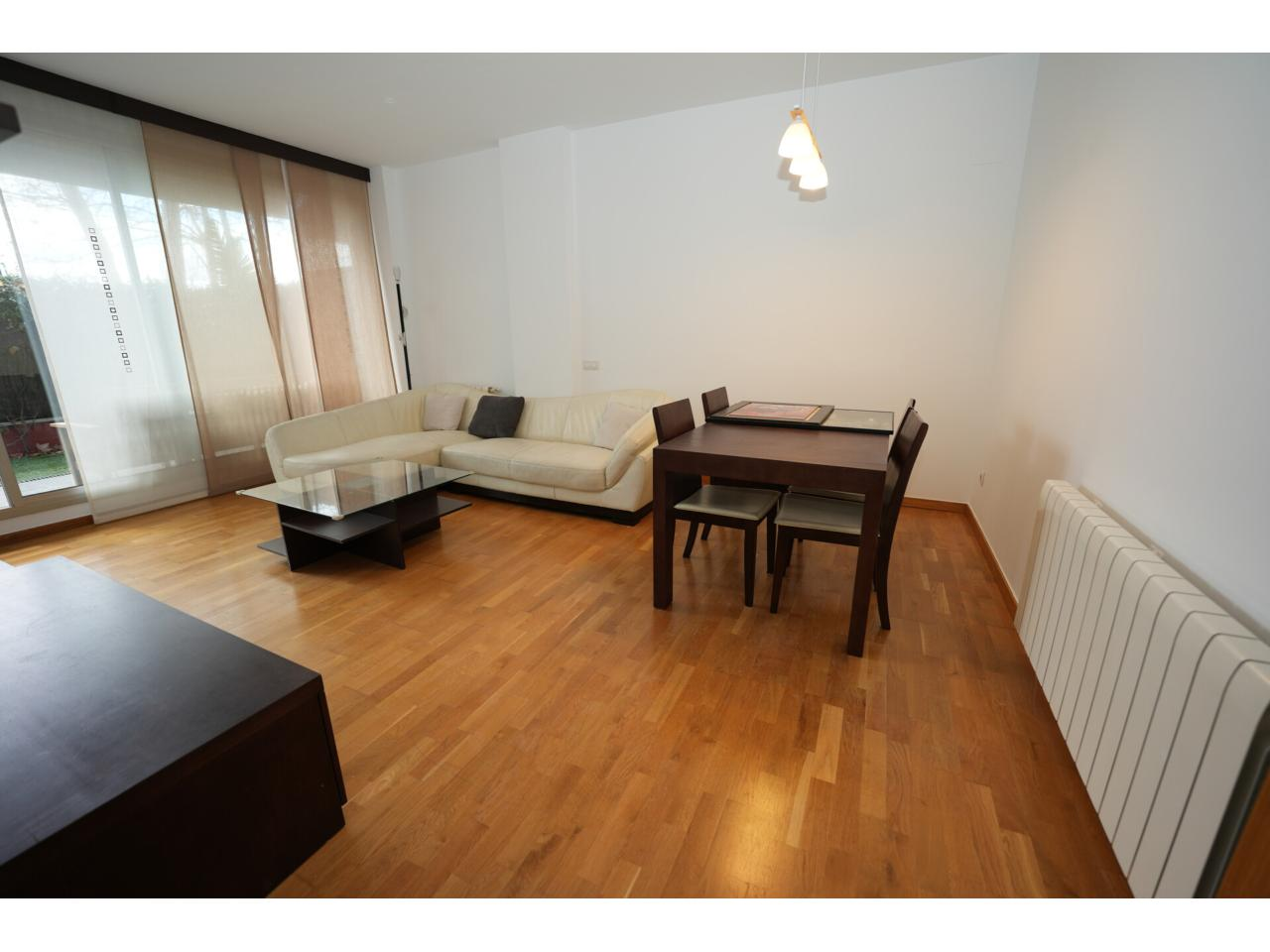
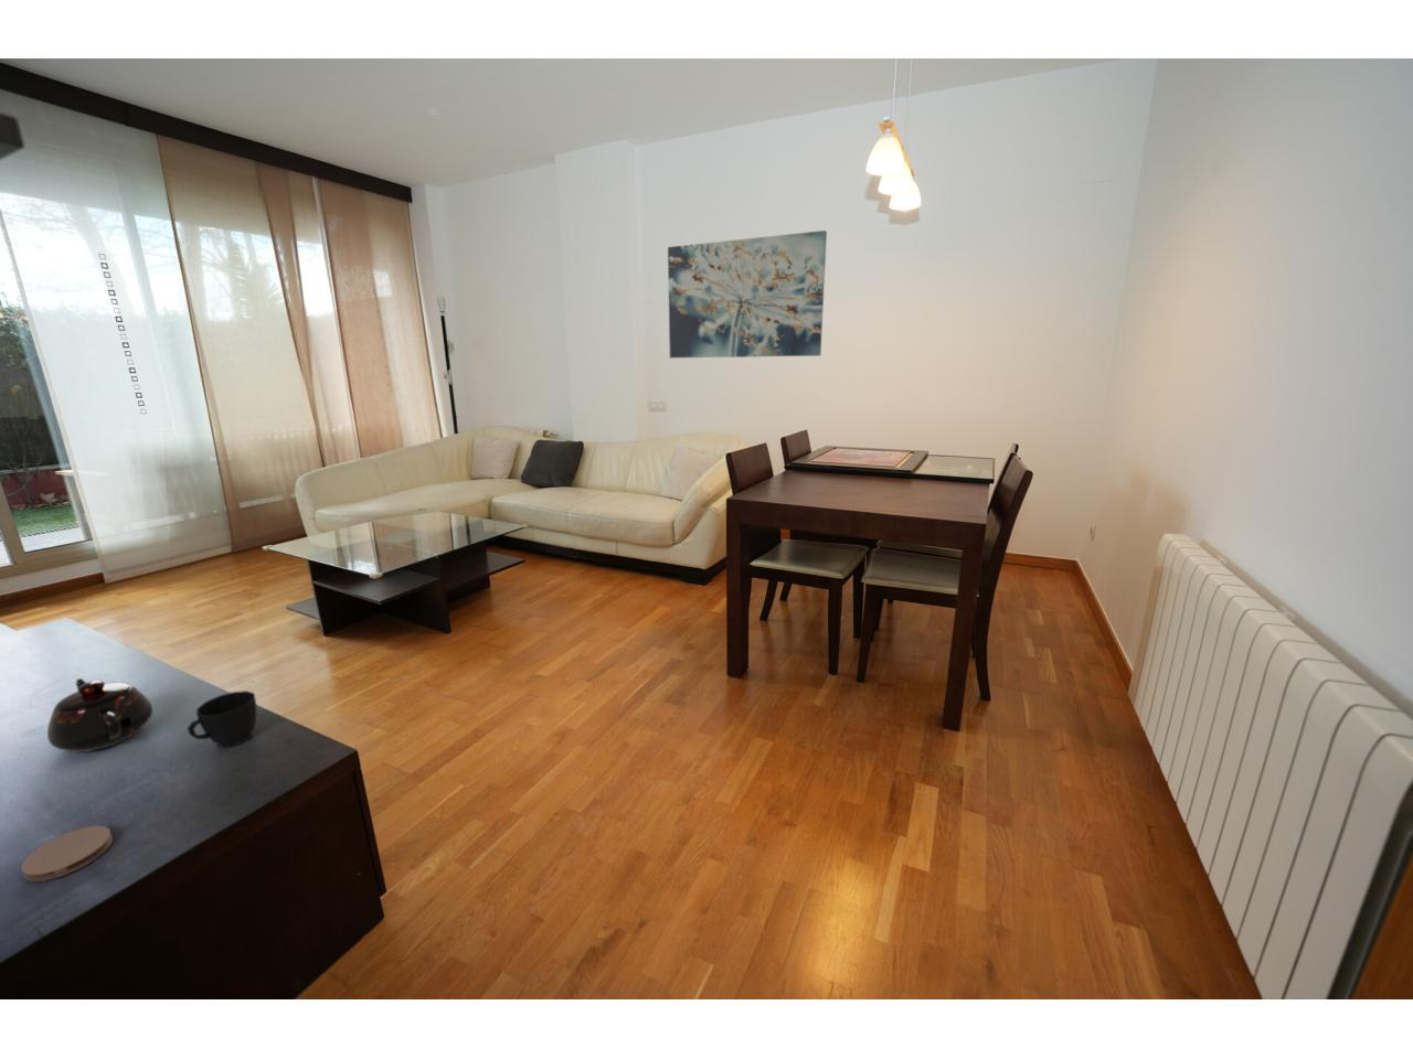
+ cup [187,690,258,748]
+ wall art [666,229,828,358]
+ coaster [20,824,113,882]
+ teapot [47,677,155,753]
